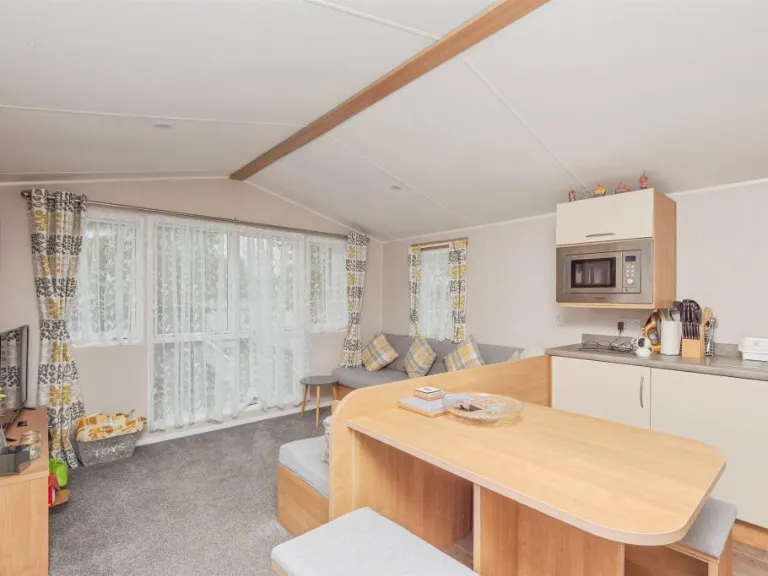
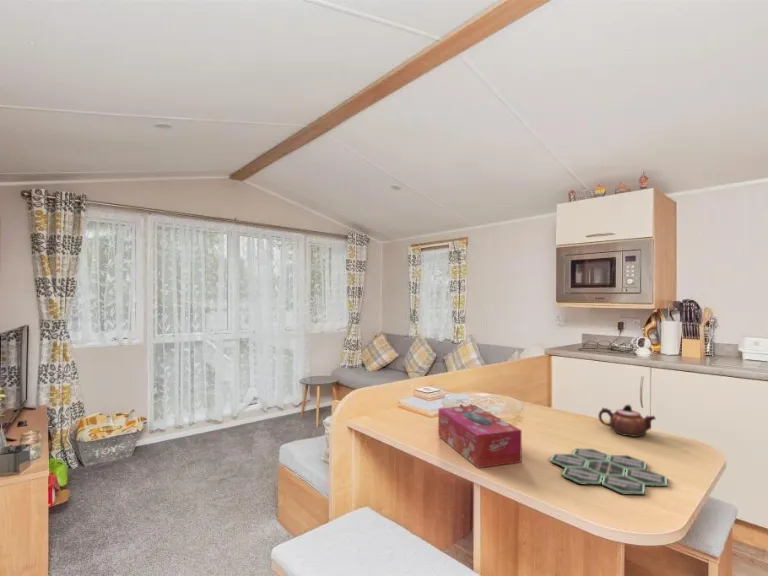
+ board game [549,448,668,496]
+ tissue box [437,405,522,469]
+ teapot [597,404,657,438]
